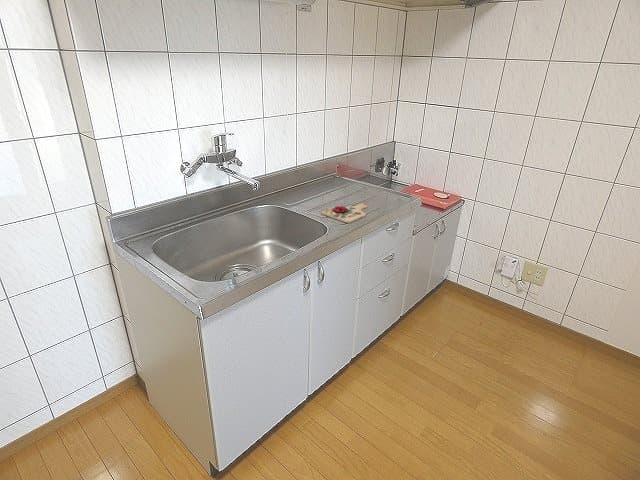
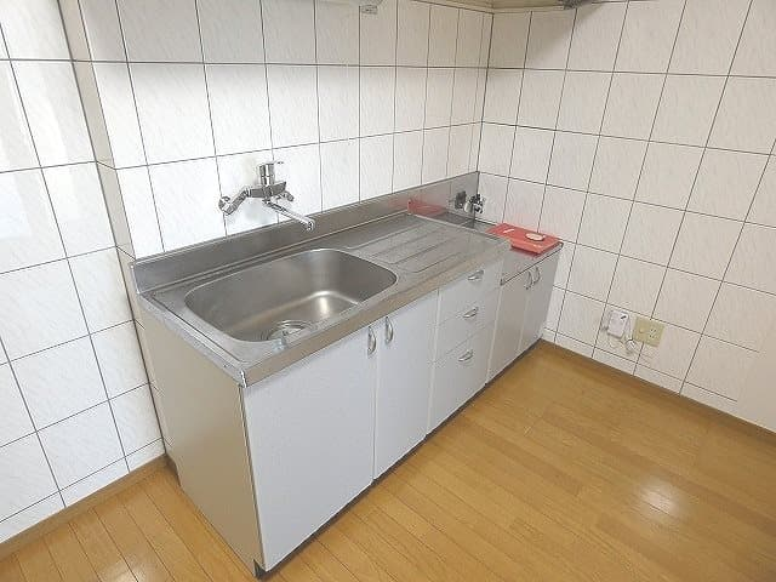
- cutting board [320,203,369,224]
